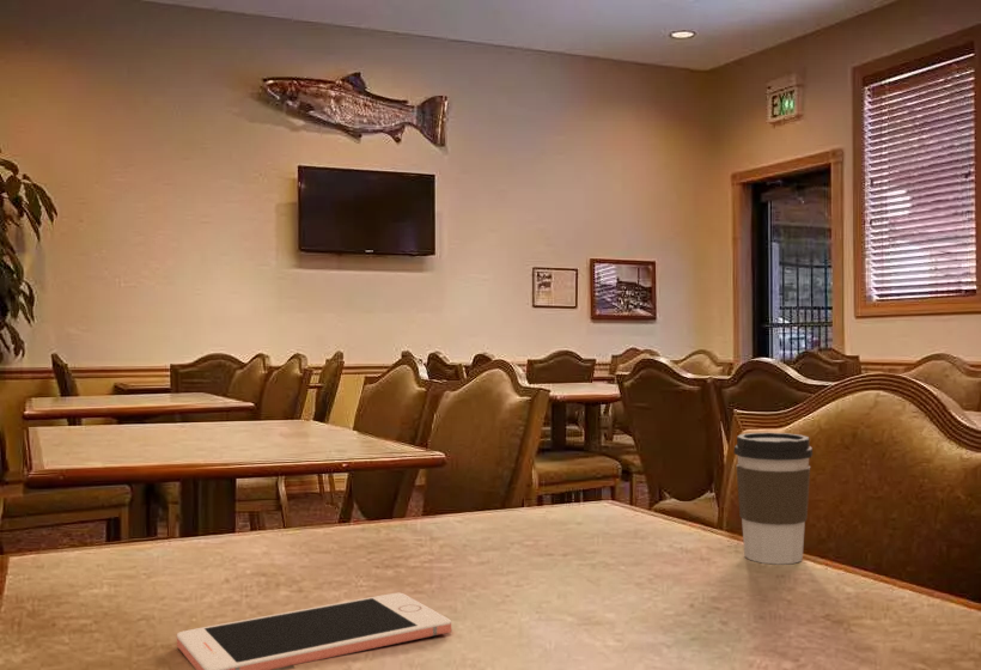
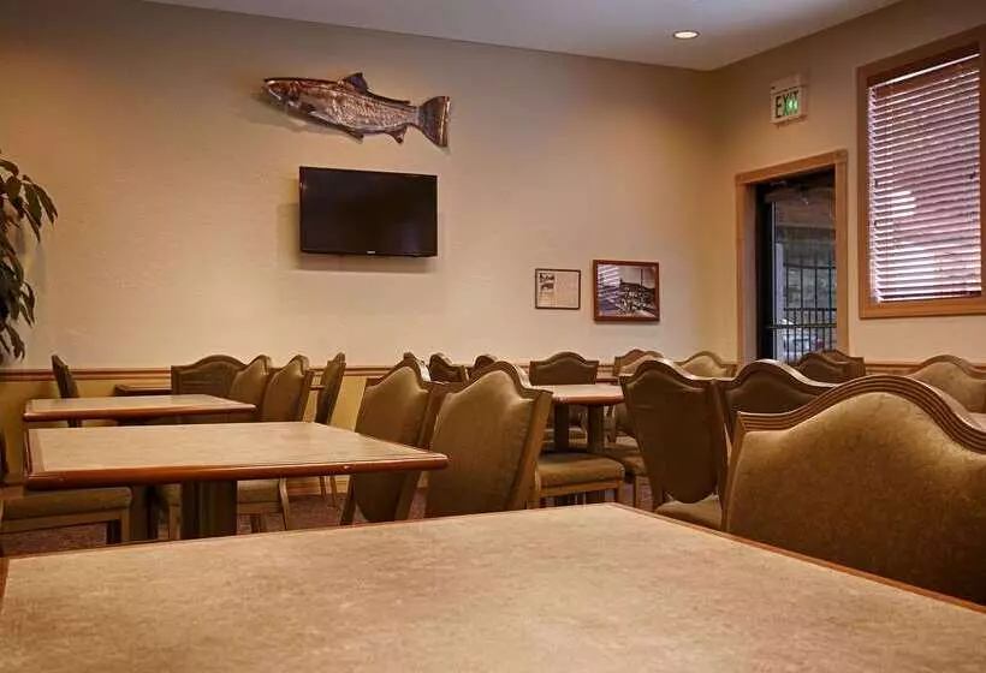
- cell phone [176,592,452,670]
- coffee cup [733,432,814,566]
